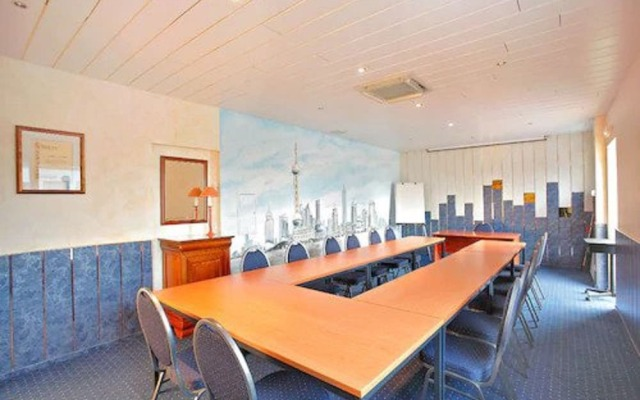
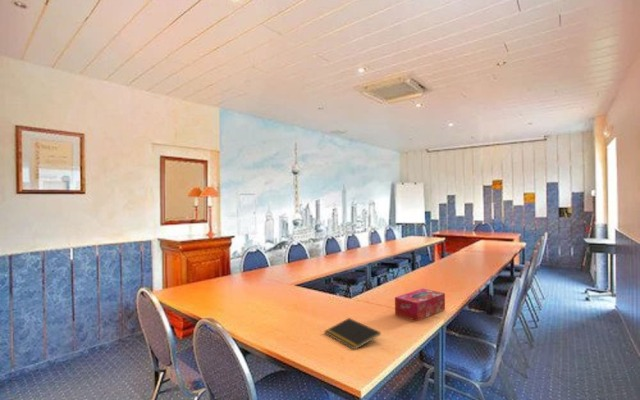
+ notepad [323,317,382,350]
+ tissue box [394,288,446,322]
